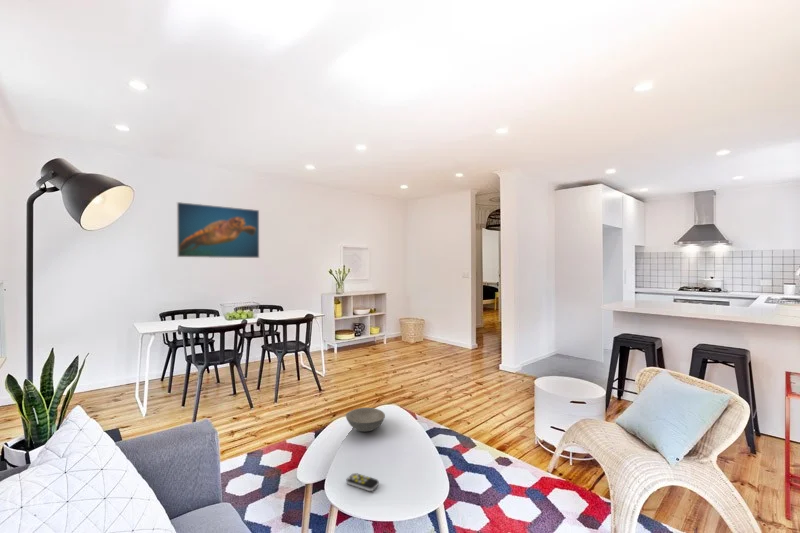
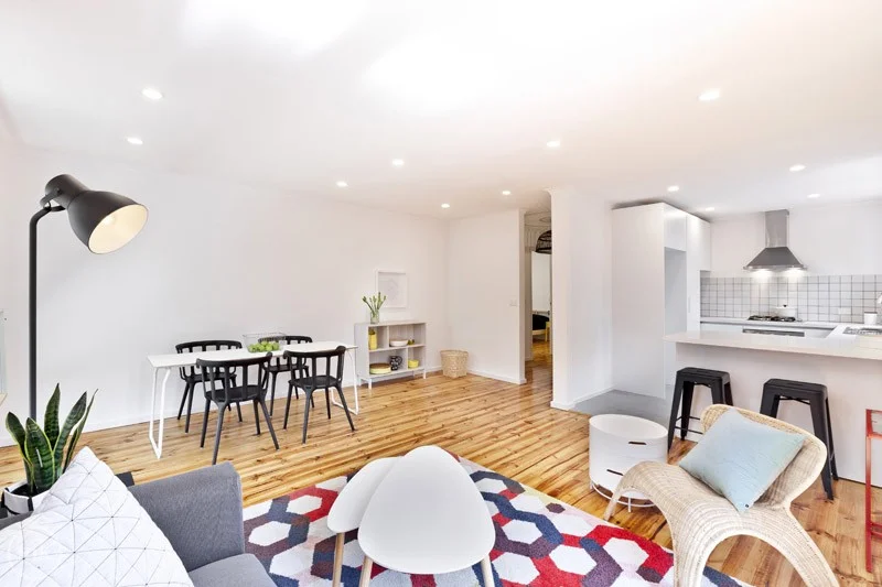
- soup bowl [345,407,386,433]
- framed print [176,201,260,259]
- remote control [345,472,380,492]
